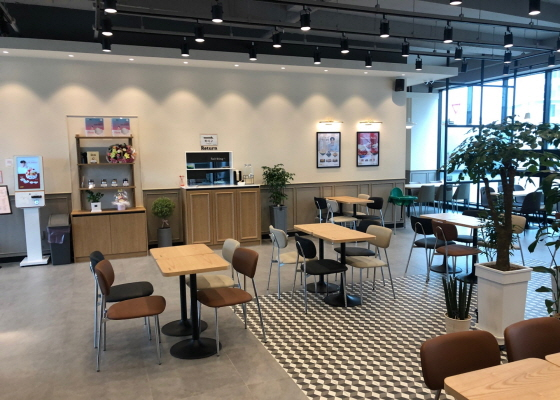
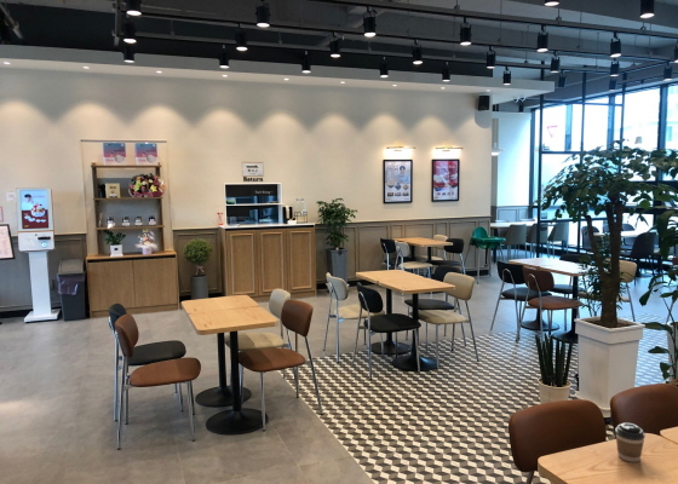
+ coffee cup [614,422,647,463]
